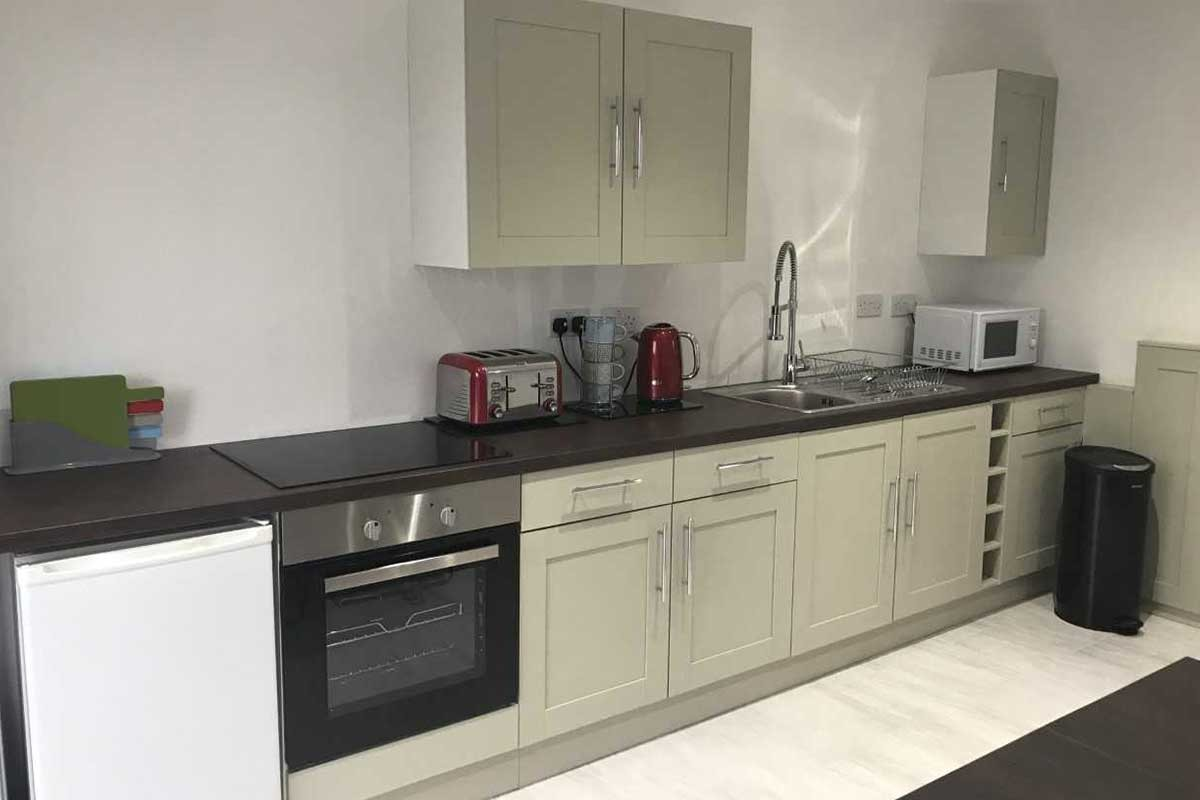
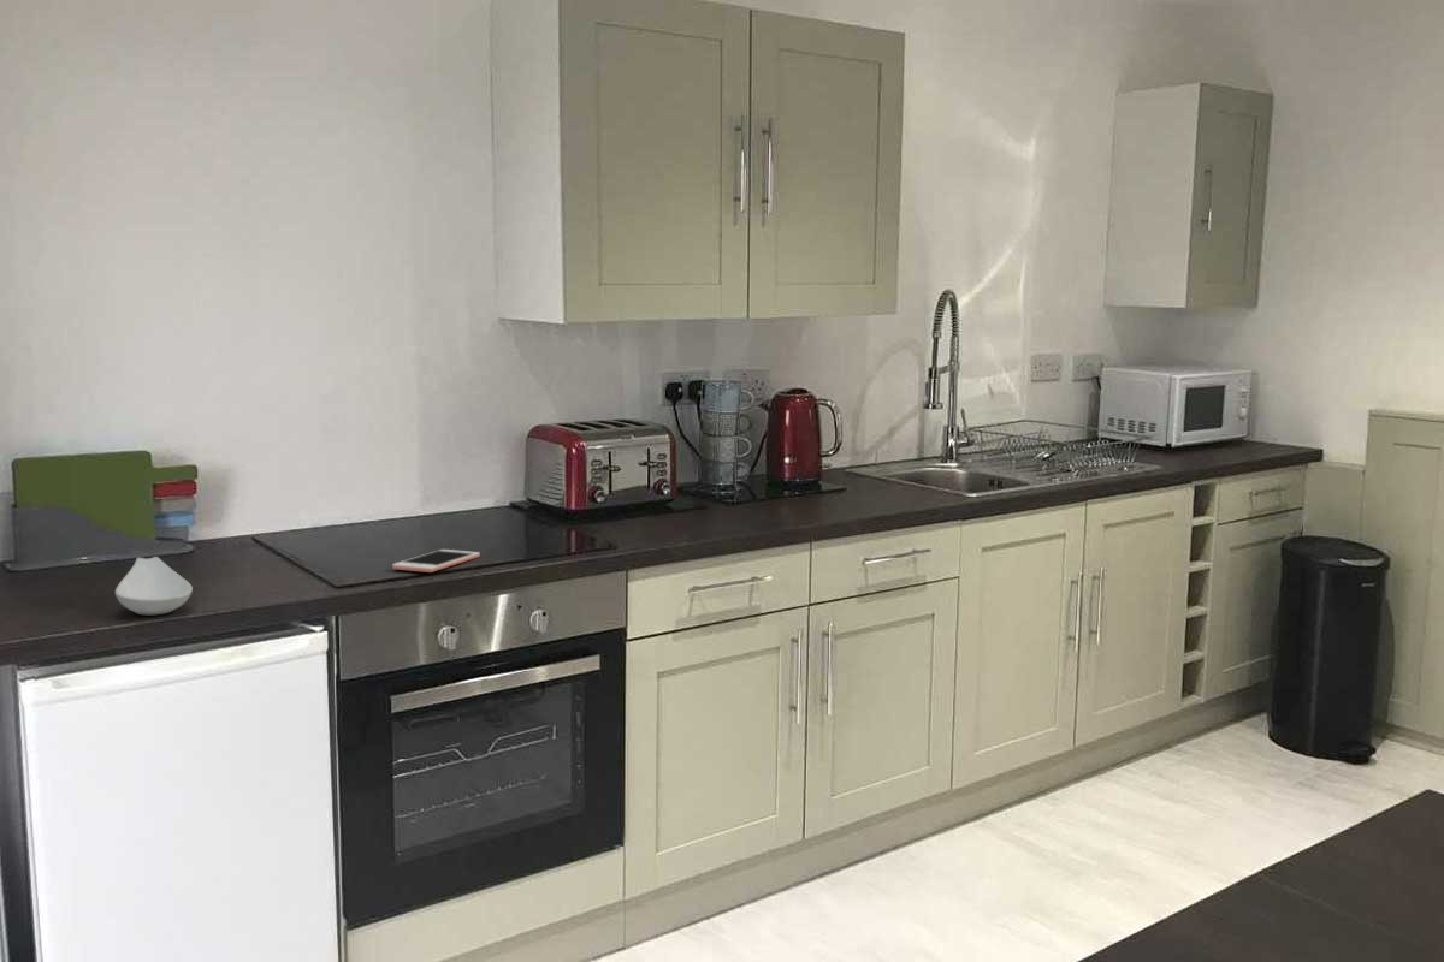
+ cell phone [391,548,481,574]
+ spoon rest [114,556,194,616]
